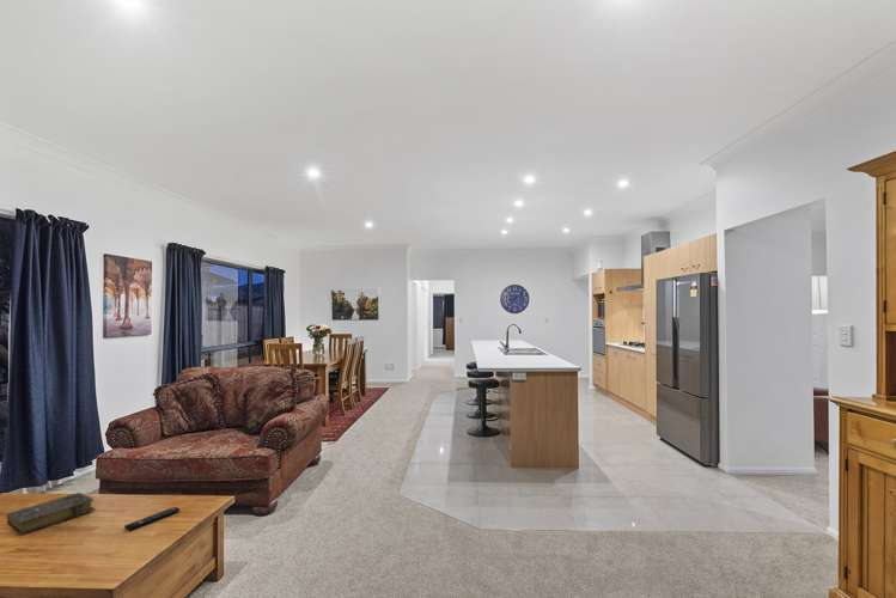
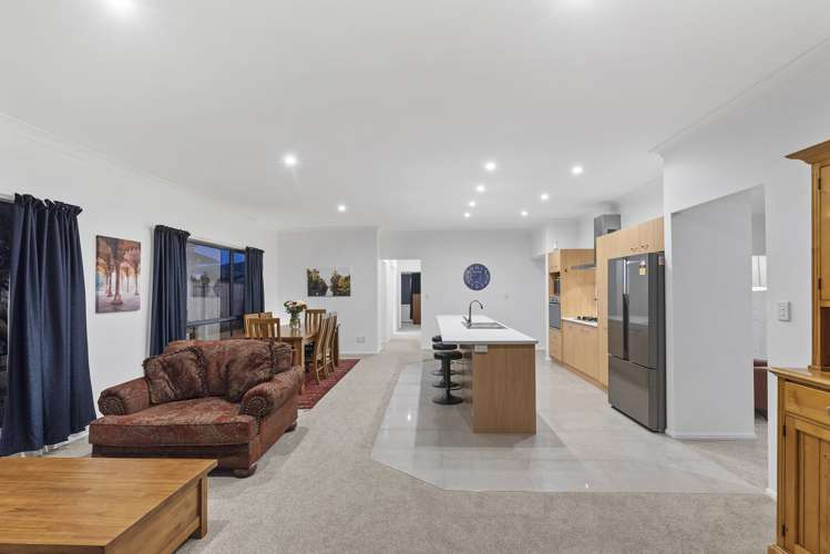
- book [6,492,97,536]
- remote control [123,506,181,531]
